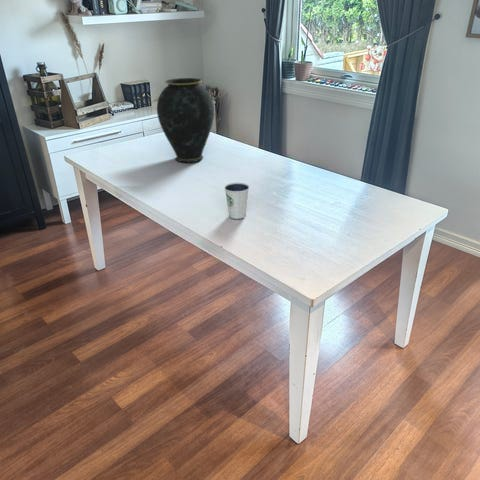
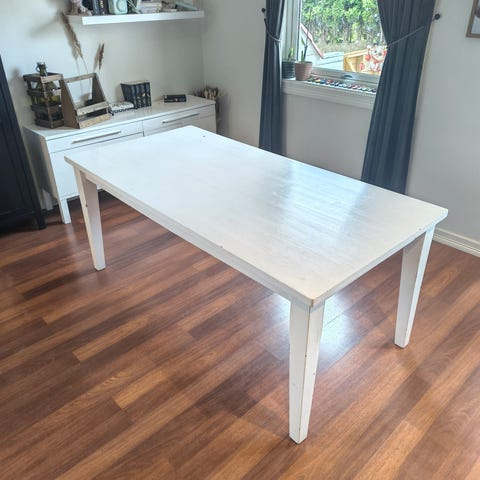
- vase [156,77,215,164]
- dixie cup [223,182,250,220]
